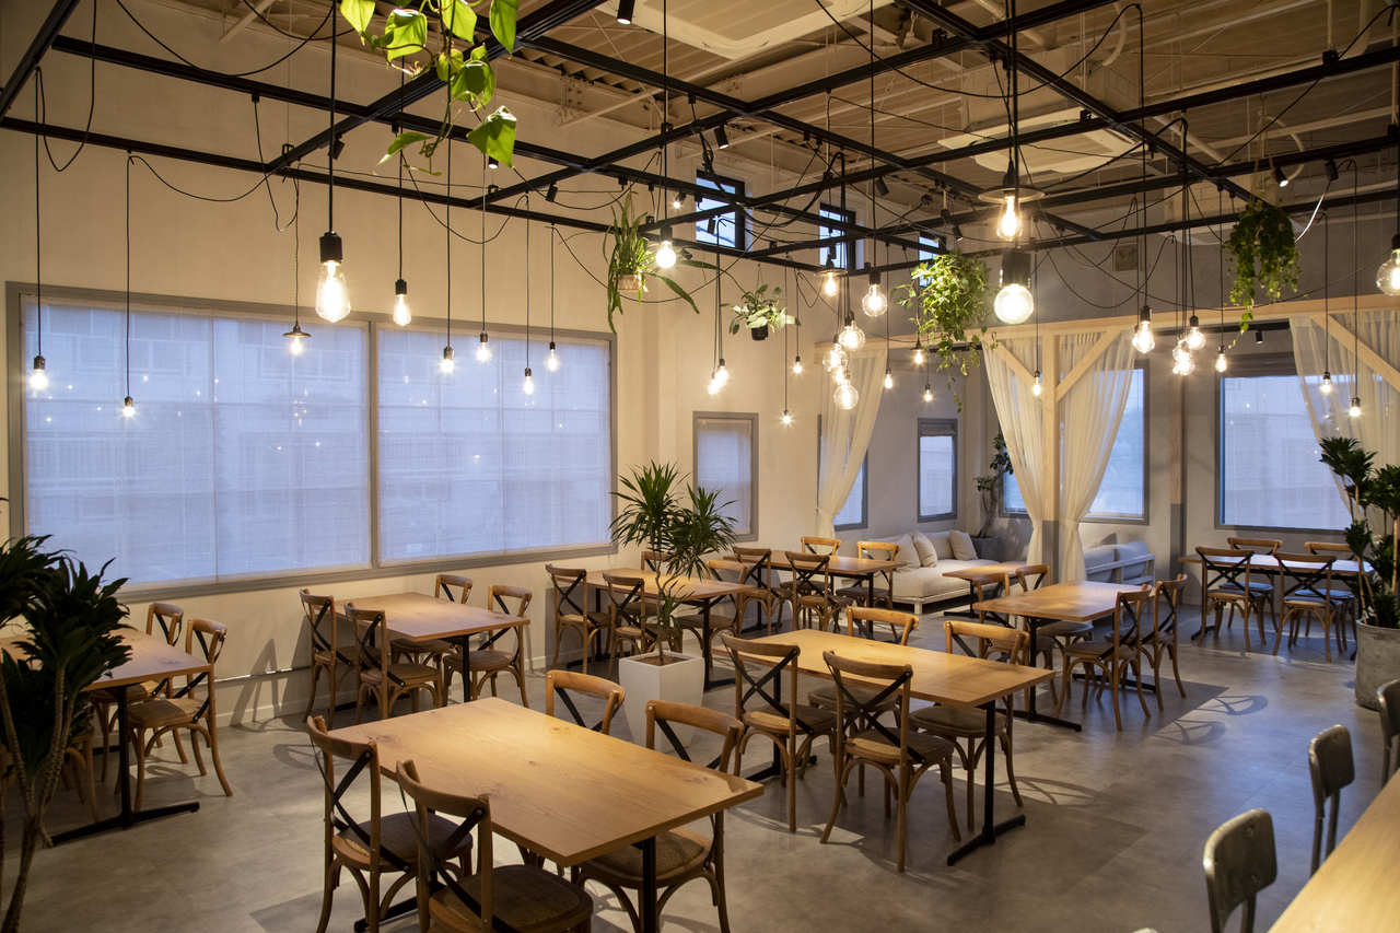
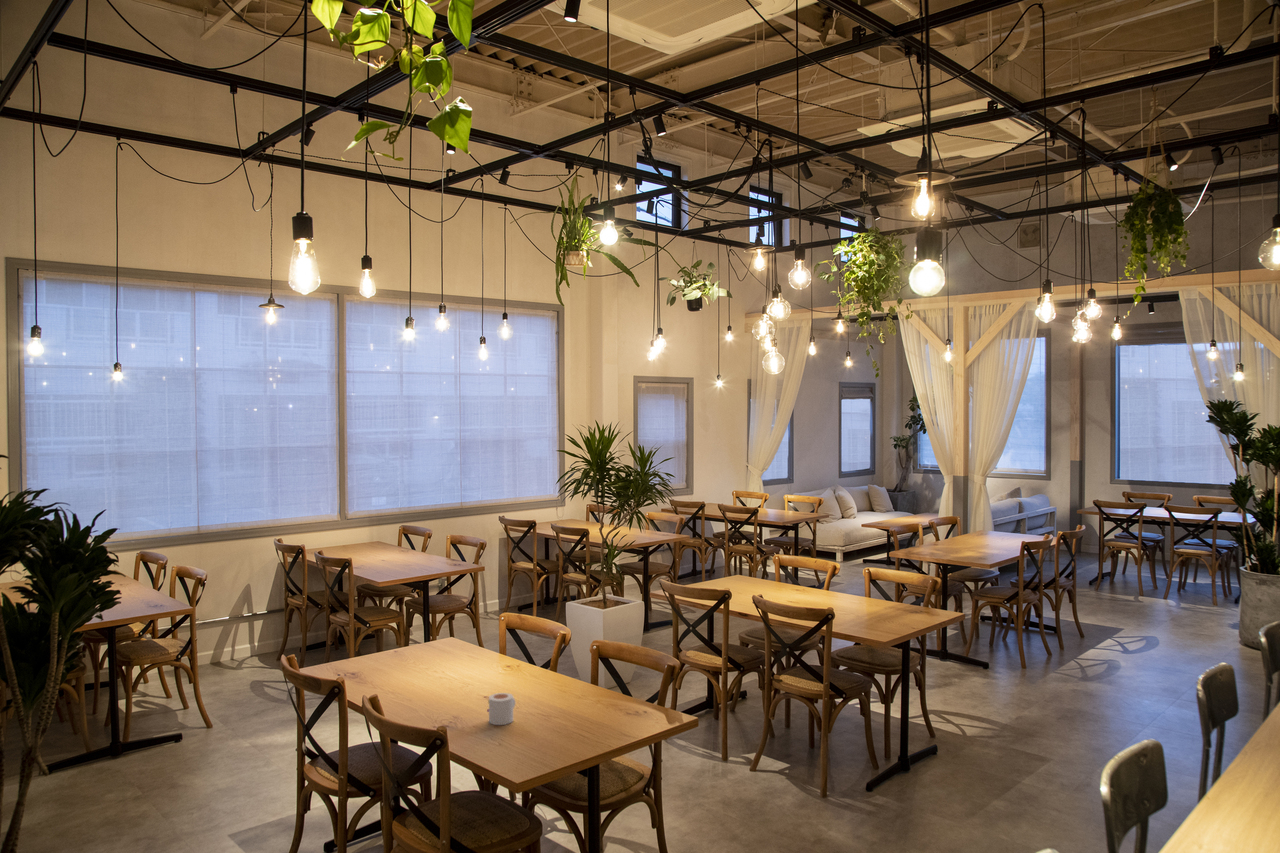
+ mug [486,692,516,726]
